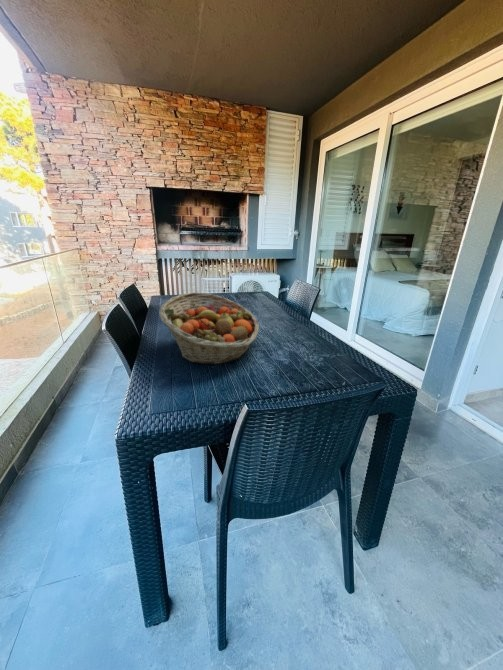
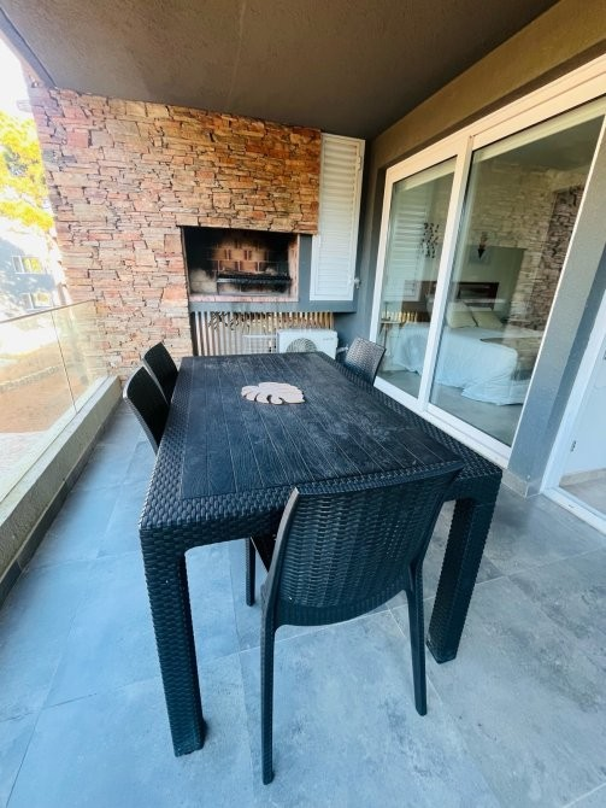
- fruit basket [158,291,260,365]
